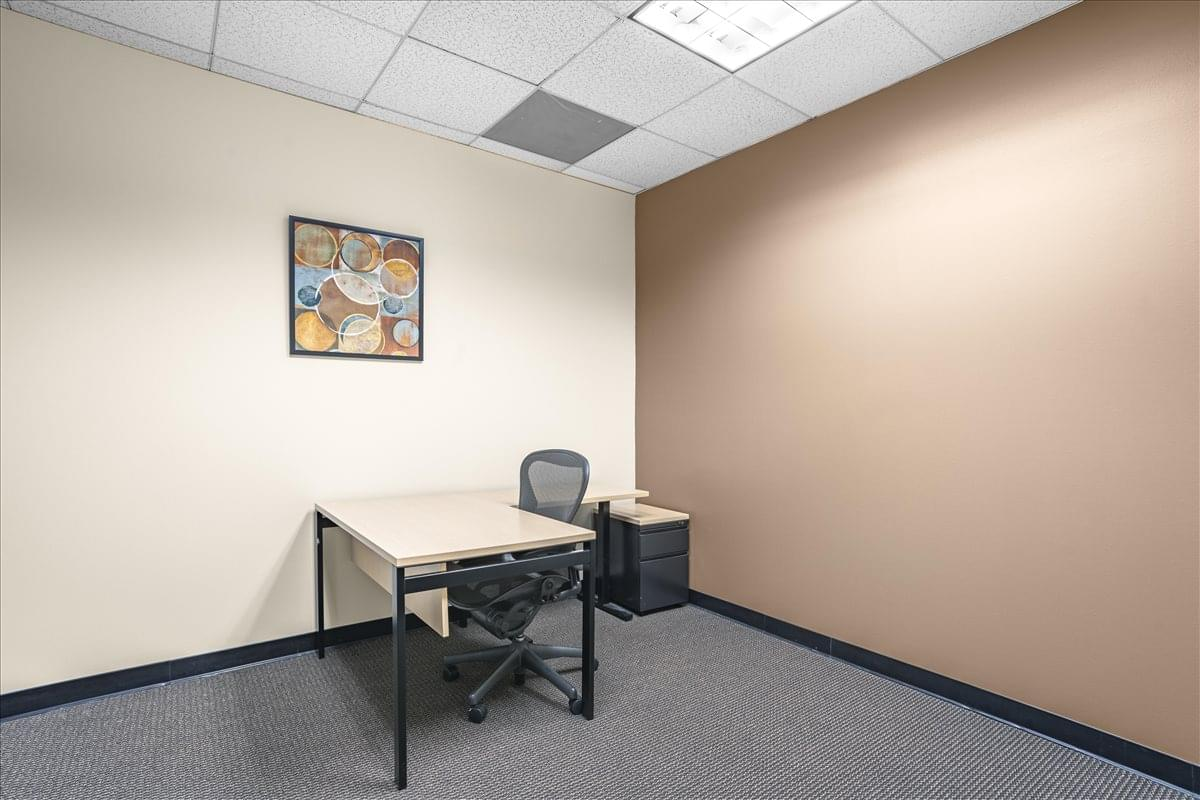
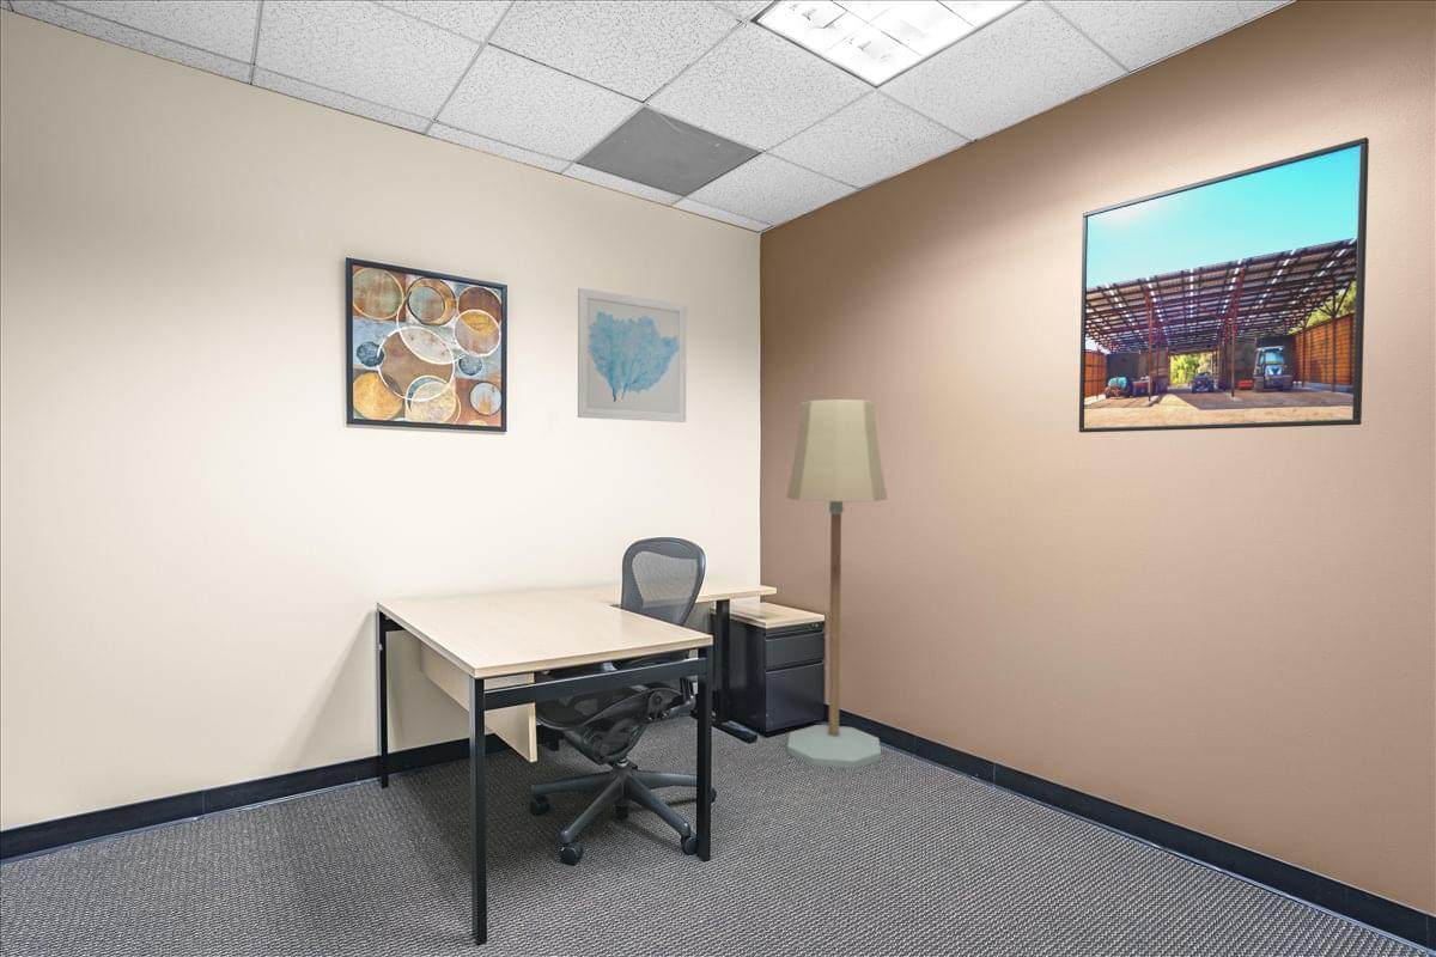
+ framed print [1078,136,1370,434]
+ floor lamp [785,398,888,769]
+ wall art [577,287,688,423]
